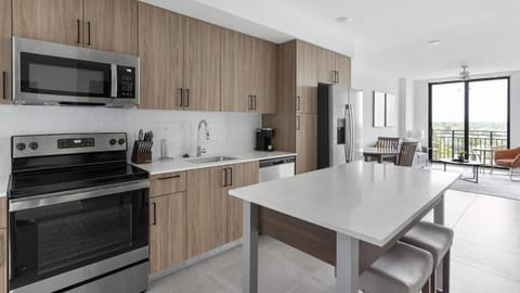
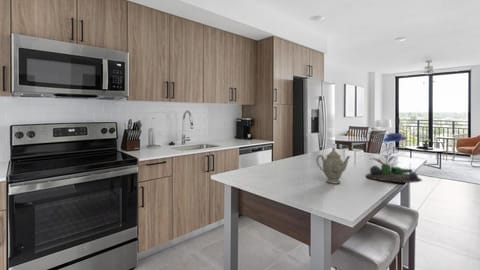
+ flower [364,132,423,184]
+ chinaware [315,146,352,184]
